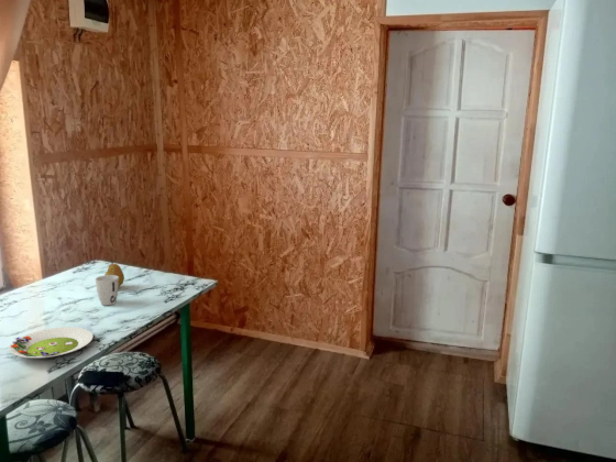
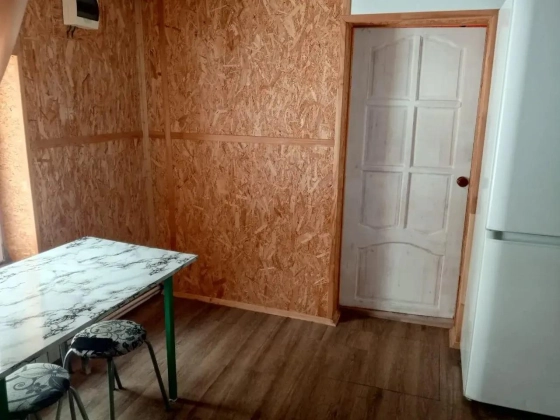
- fruit [103,257,125,288]
- salad plate [9,327,94,359]
- cup [95,275,119,306]
